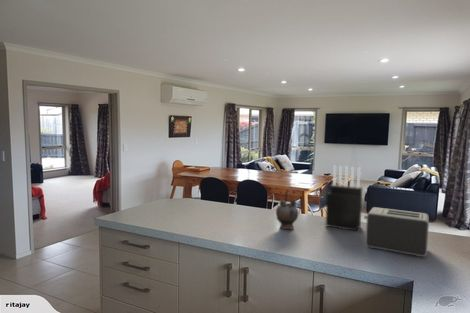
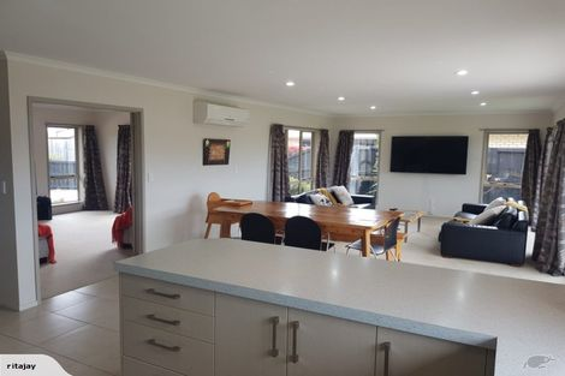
- teapot [275,189,300,230]
- toaster [363,206,430,257]
- knife block [324,165,364,232]
